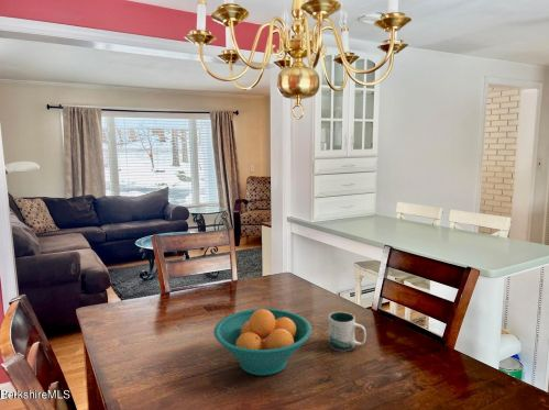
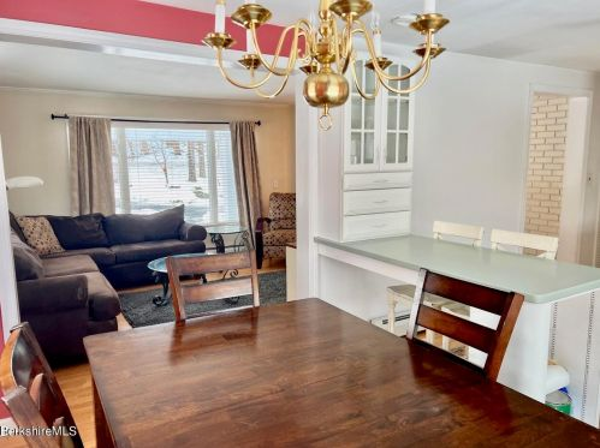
- fruit bowl [212,308,312,376]
- mug [328,311,367,352]
